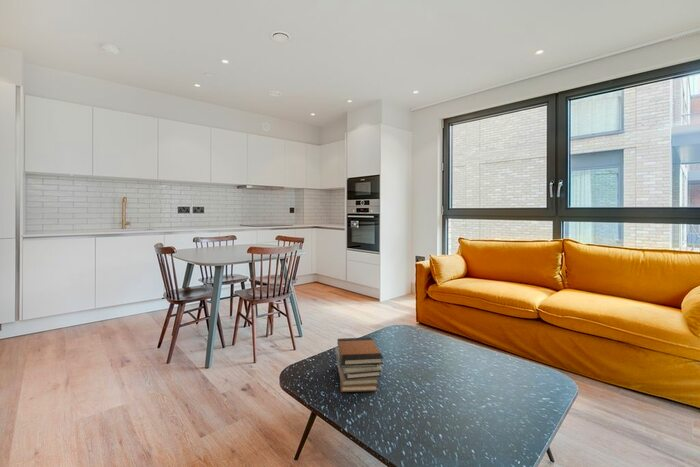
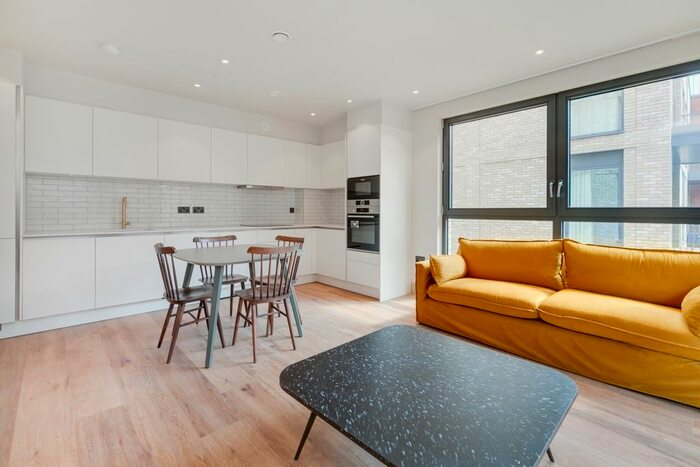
- book stack [334,336,384,393]
